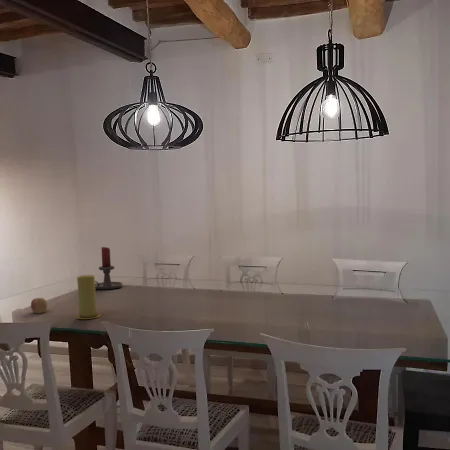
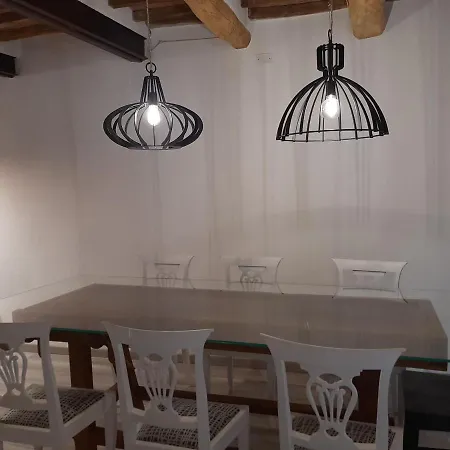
- candle [76,274,102,320]
- candle holder [95,246,123,291]
- apple [30,297,48,315]
